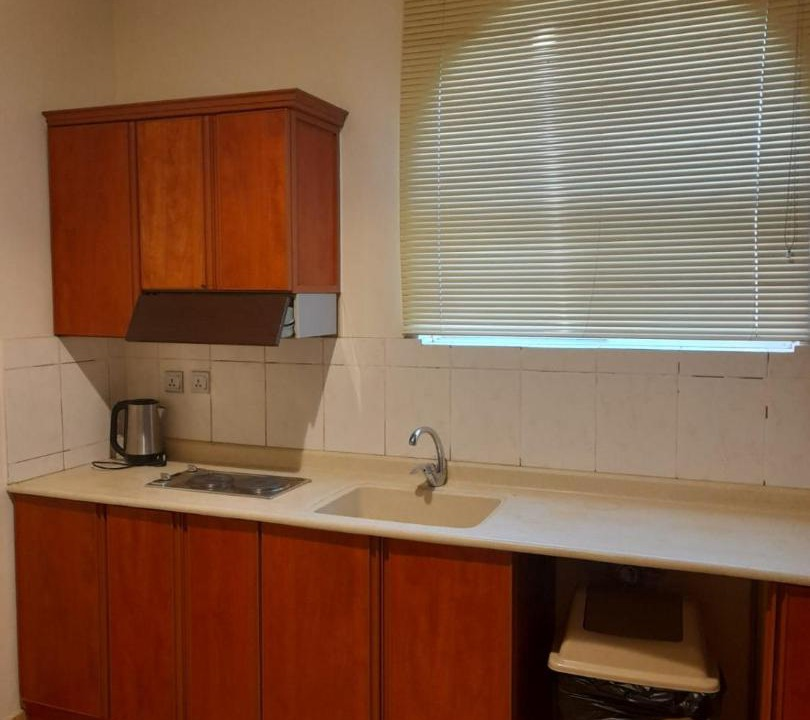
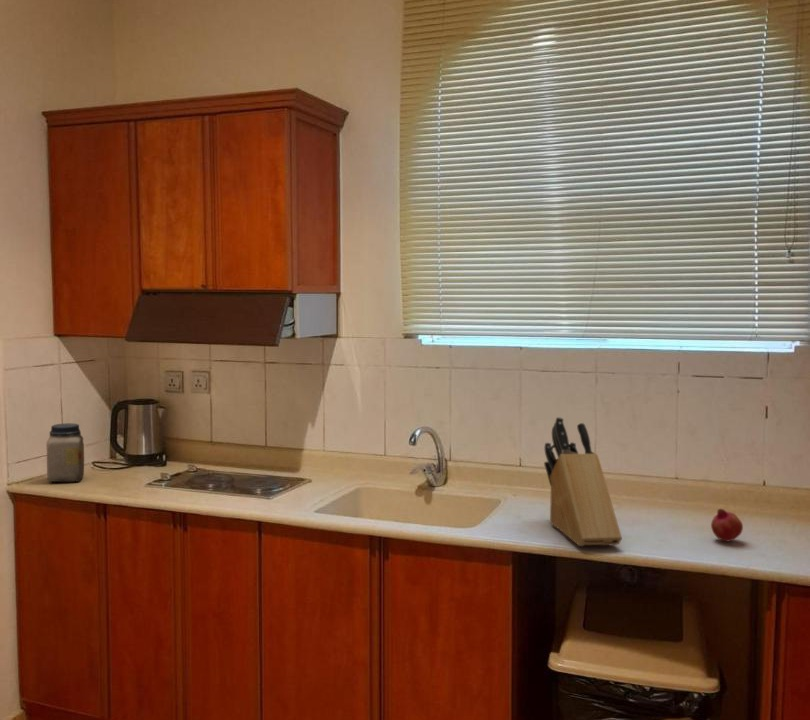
+ knife block [543,416,623,547]
+ fruit [710,508,744,543]
+ jar [45,422,85,483]
